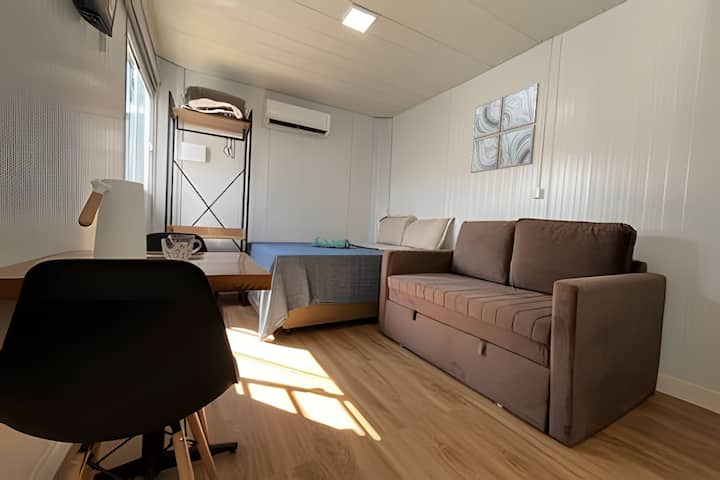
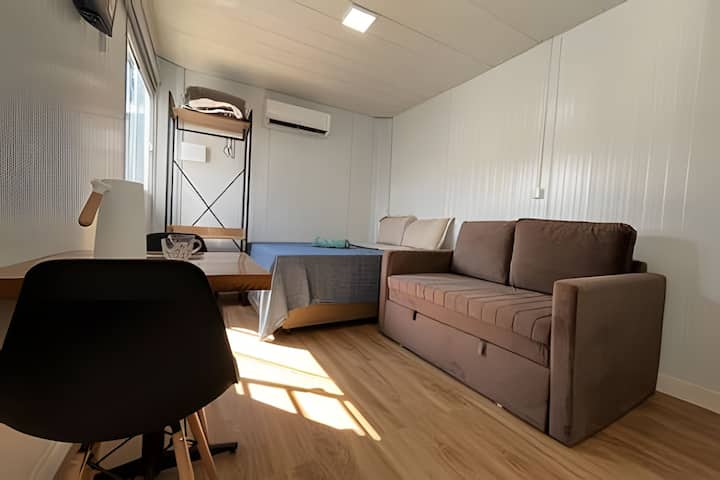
- wall art [469,82,540,174]
